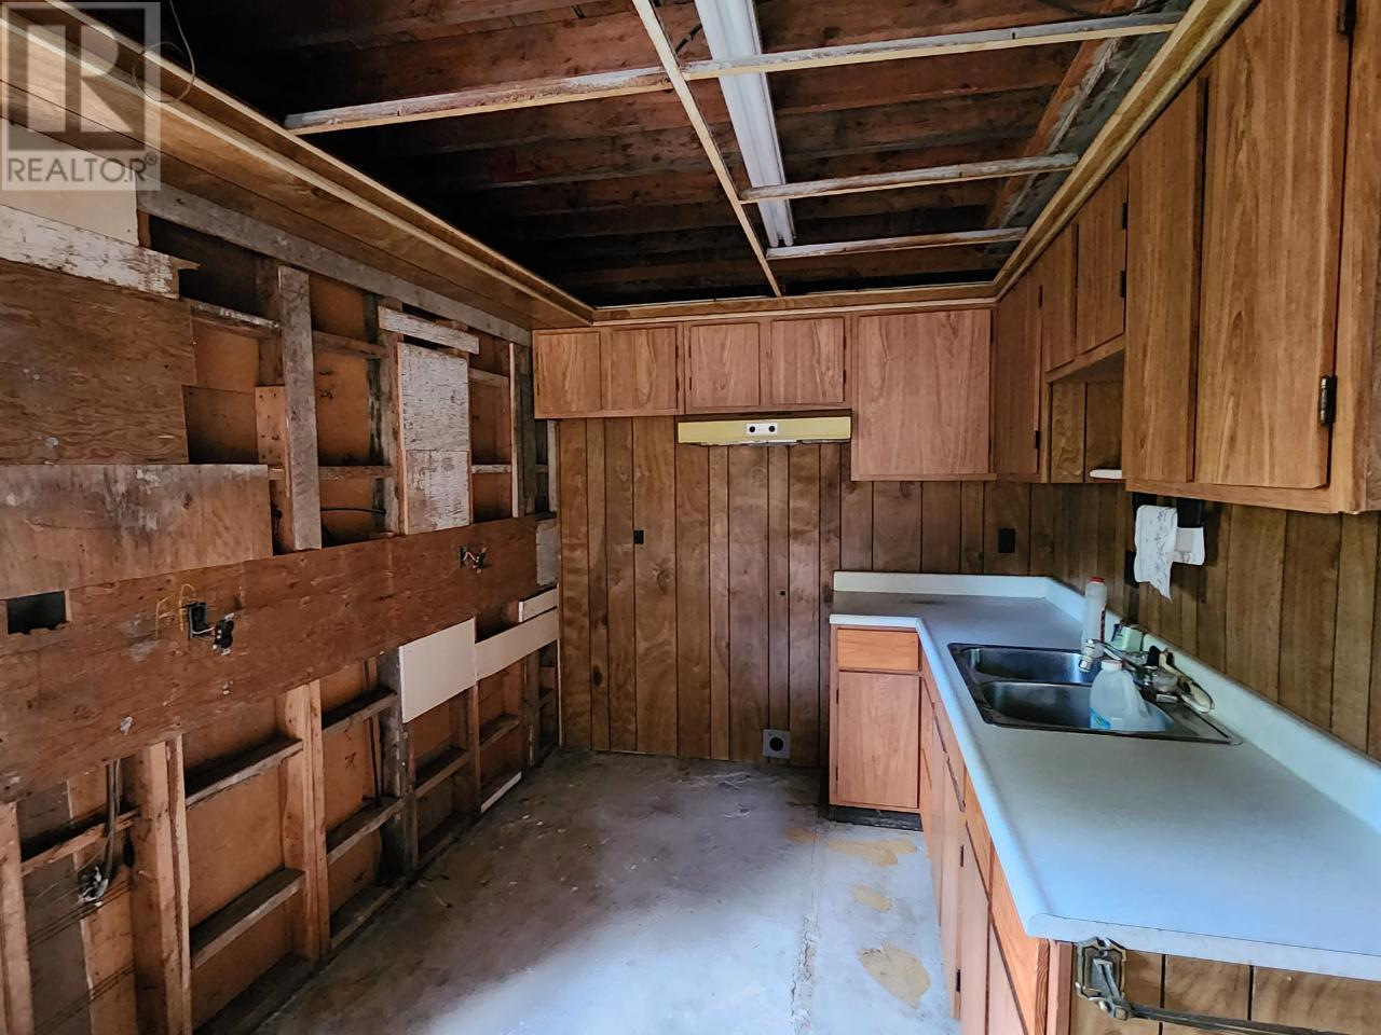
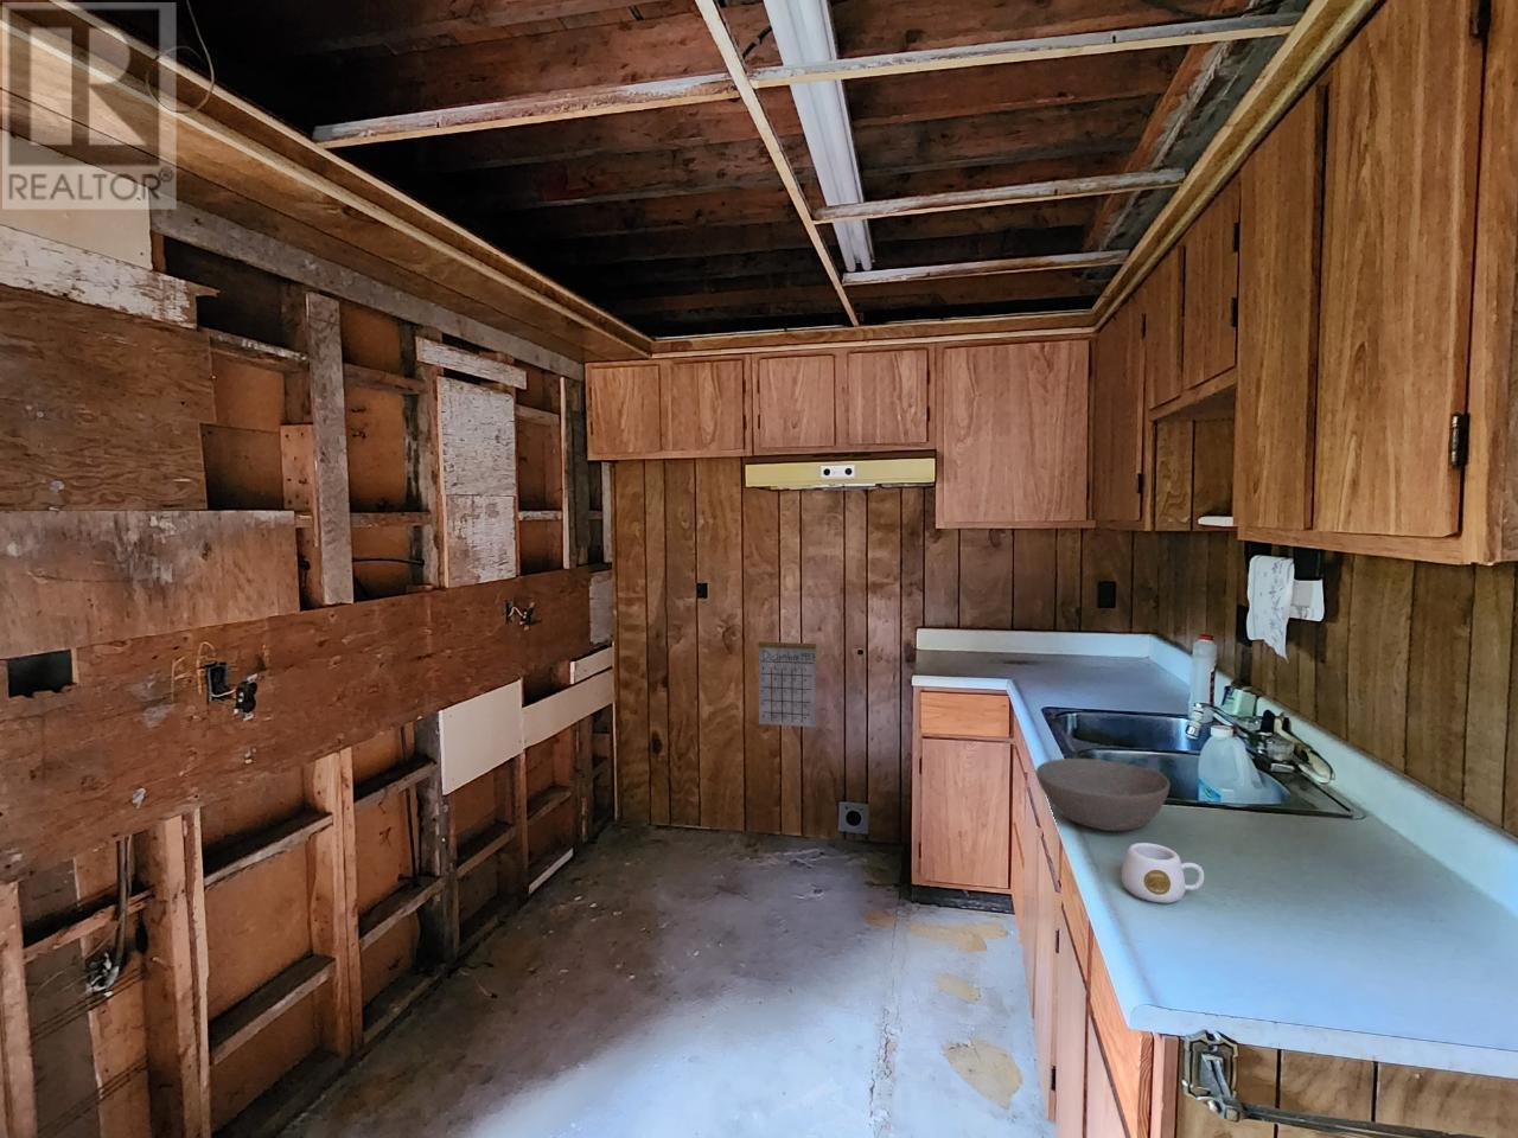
+ mug [1121,842,1205,905]
+ bowl [1034,758,1170,832]
+ calendar [757,624,818,728]
